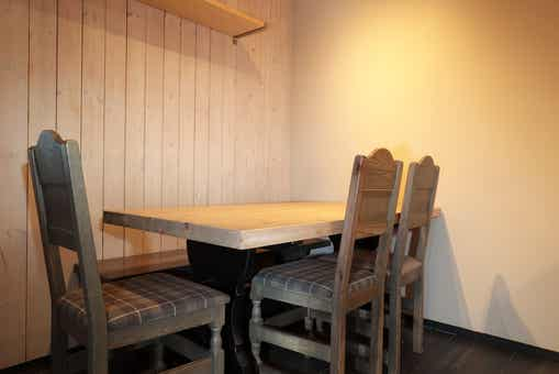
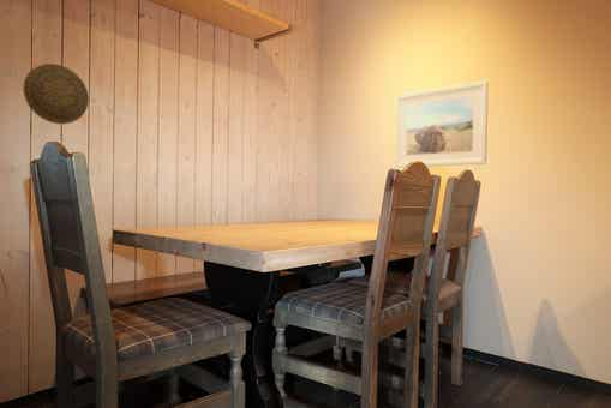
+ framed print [394,79,490,168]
+ decorative plate [22,62,90,125]
